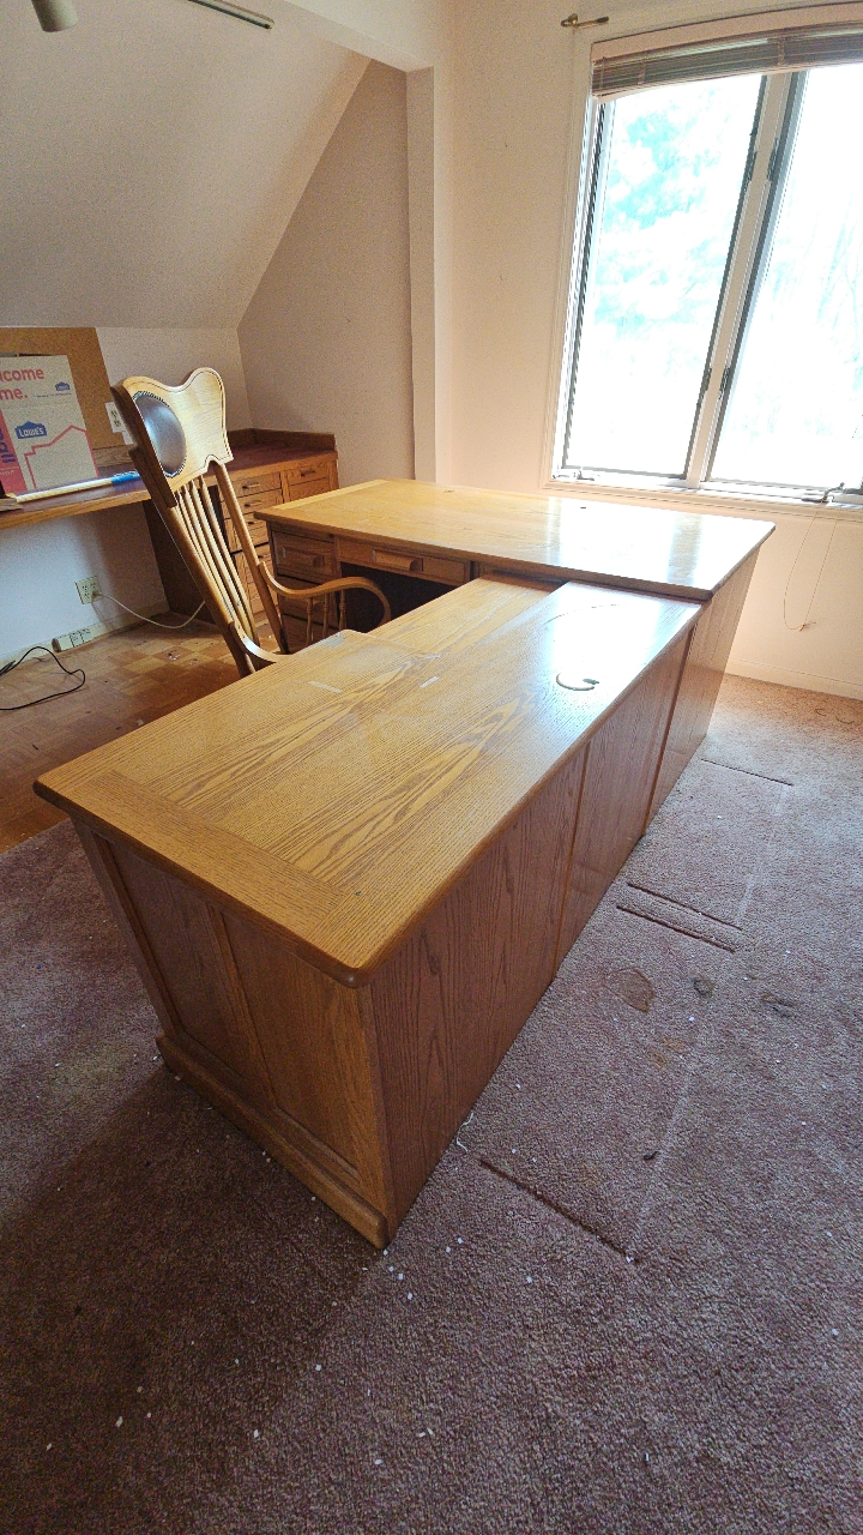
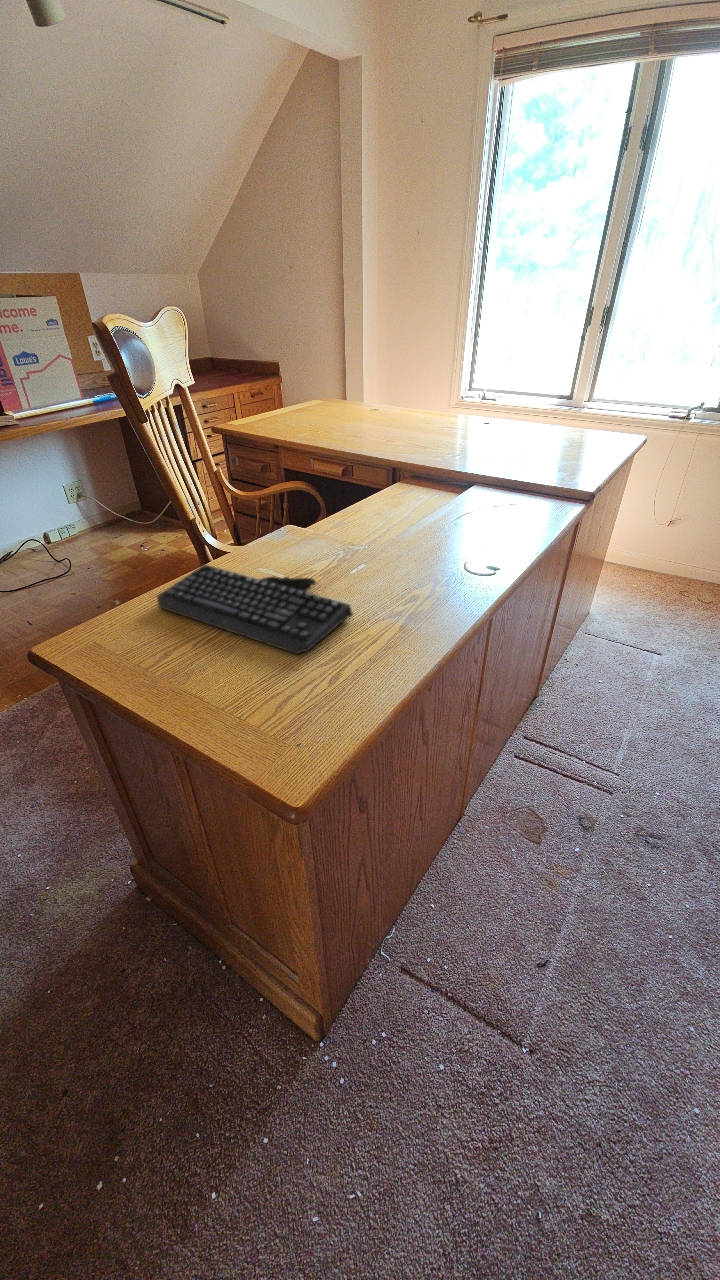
+ keyboard [156,563,354,655]
